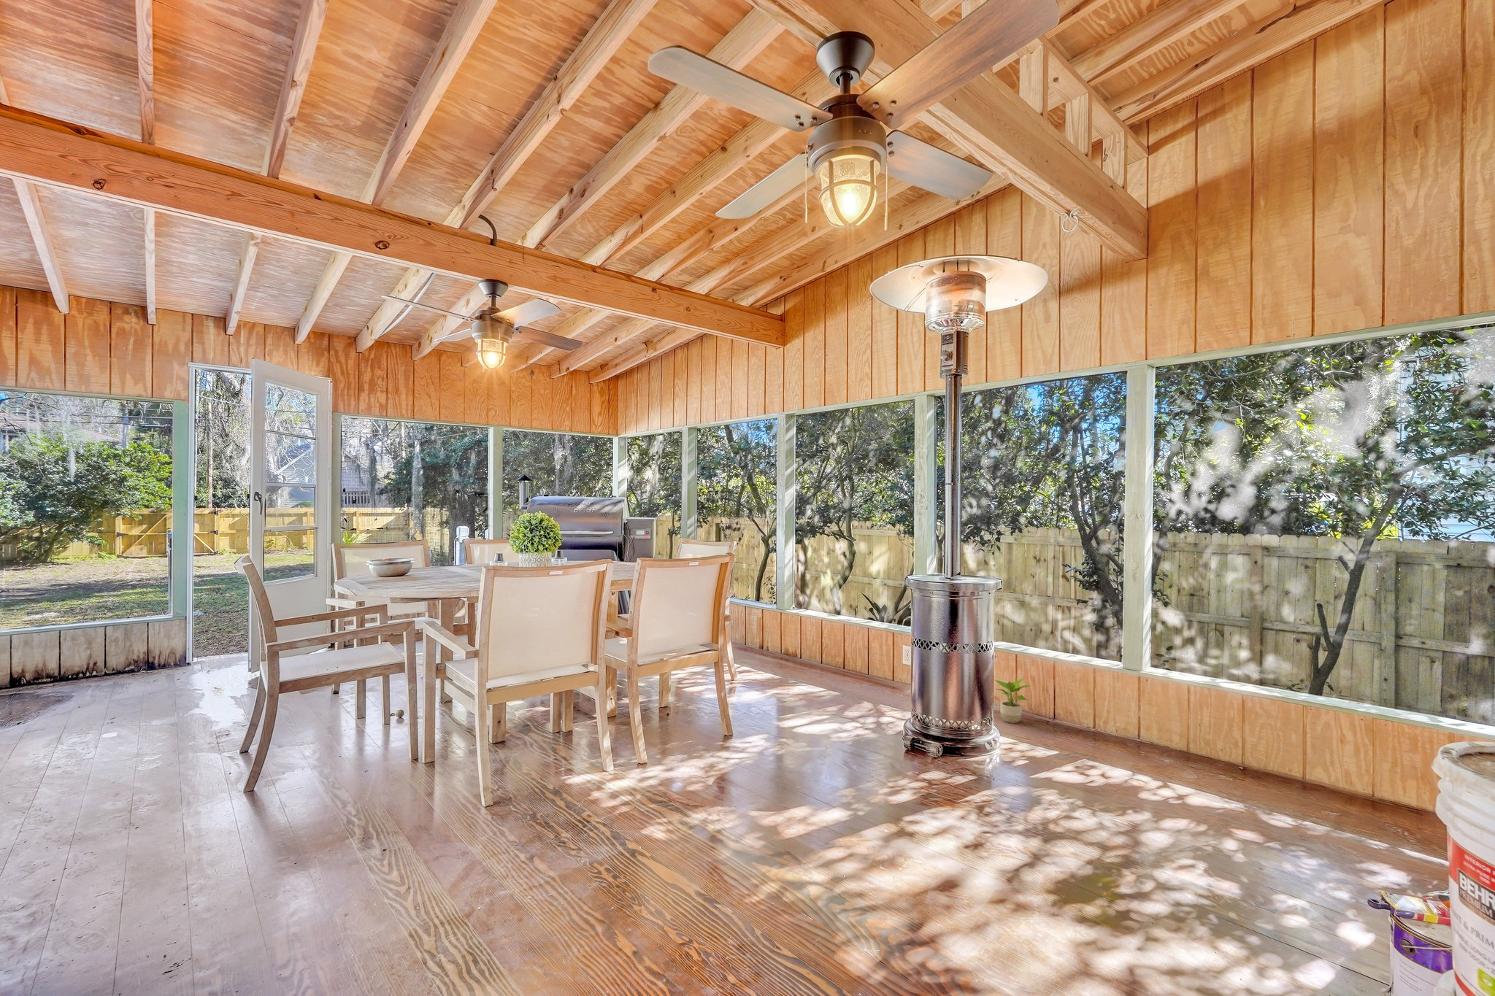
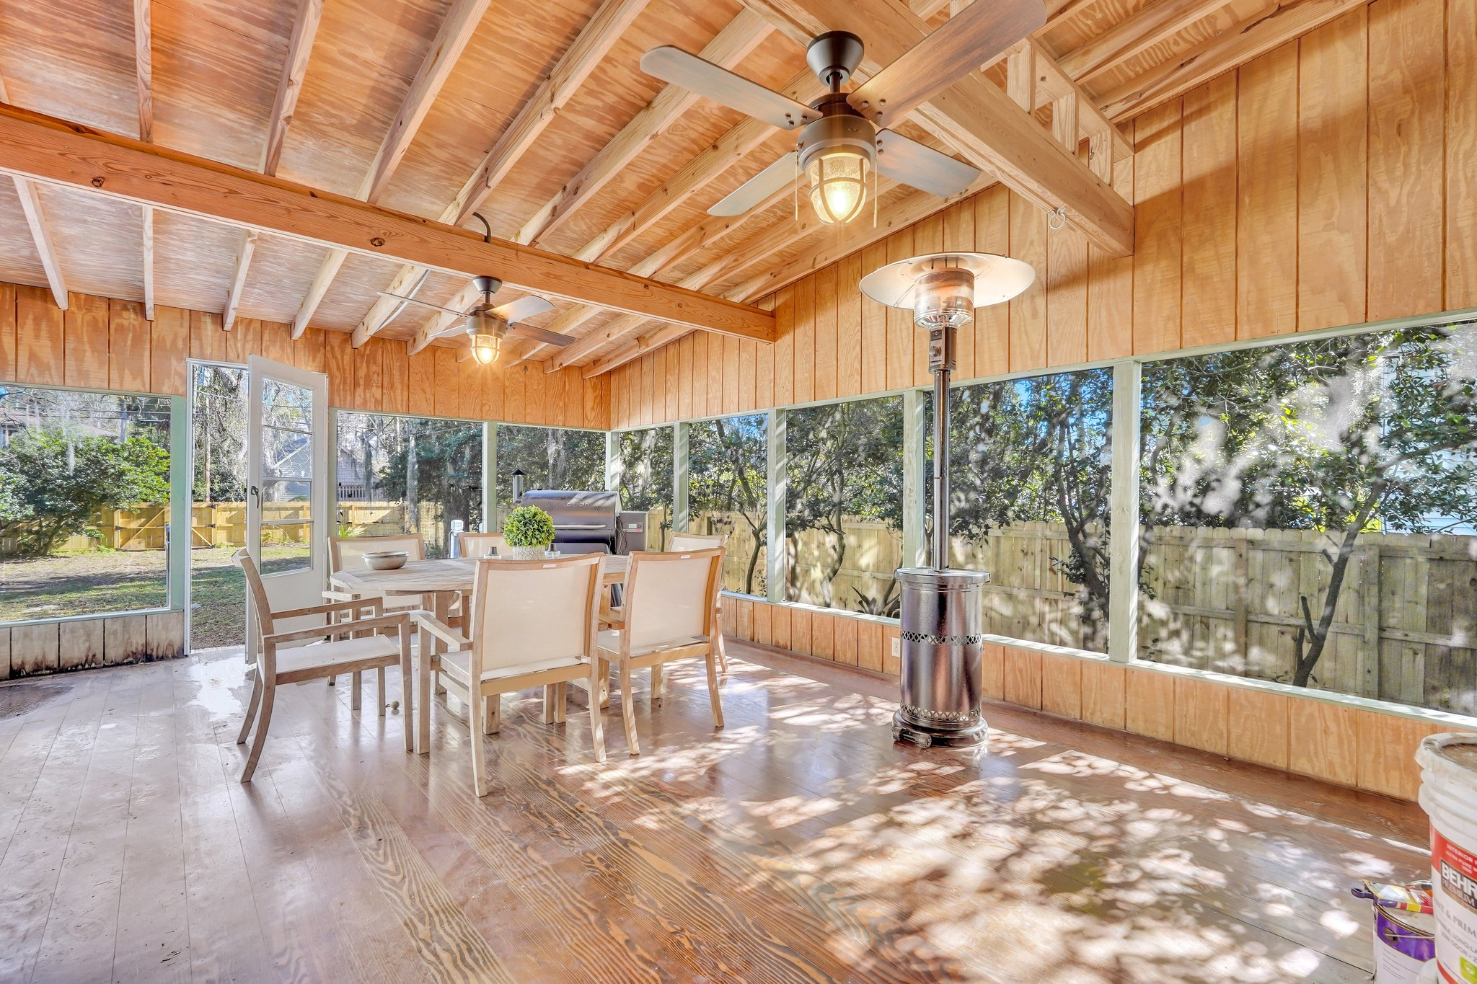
- potted plant [994,677,1034,724]
